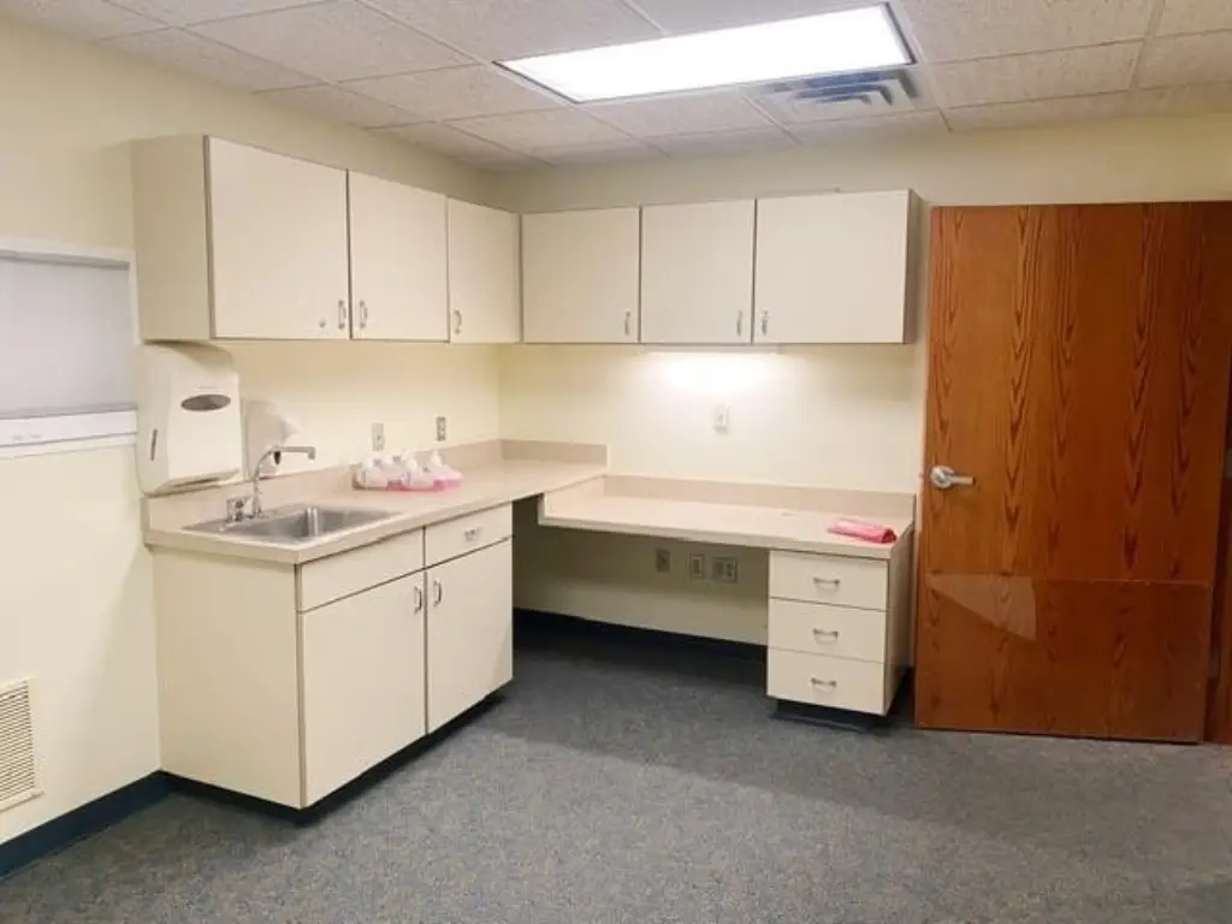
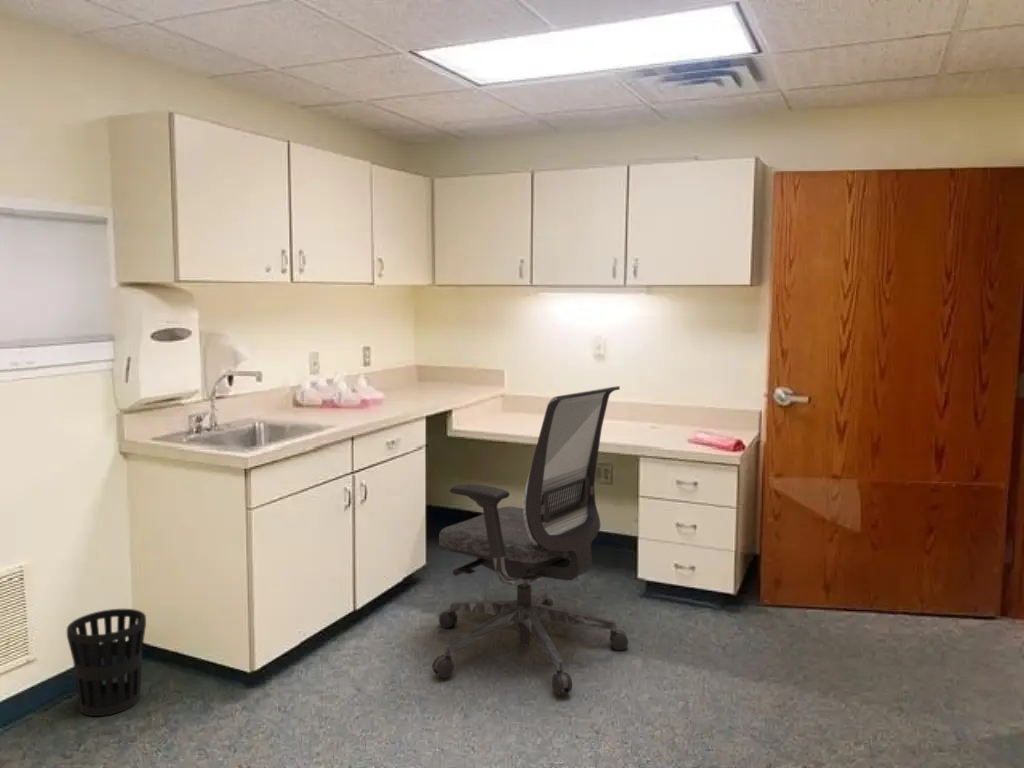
+ wastebasket [66,608,147,717]
+ office chair [431,385,629,696]
